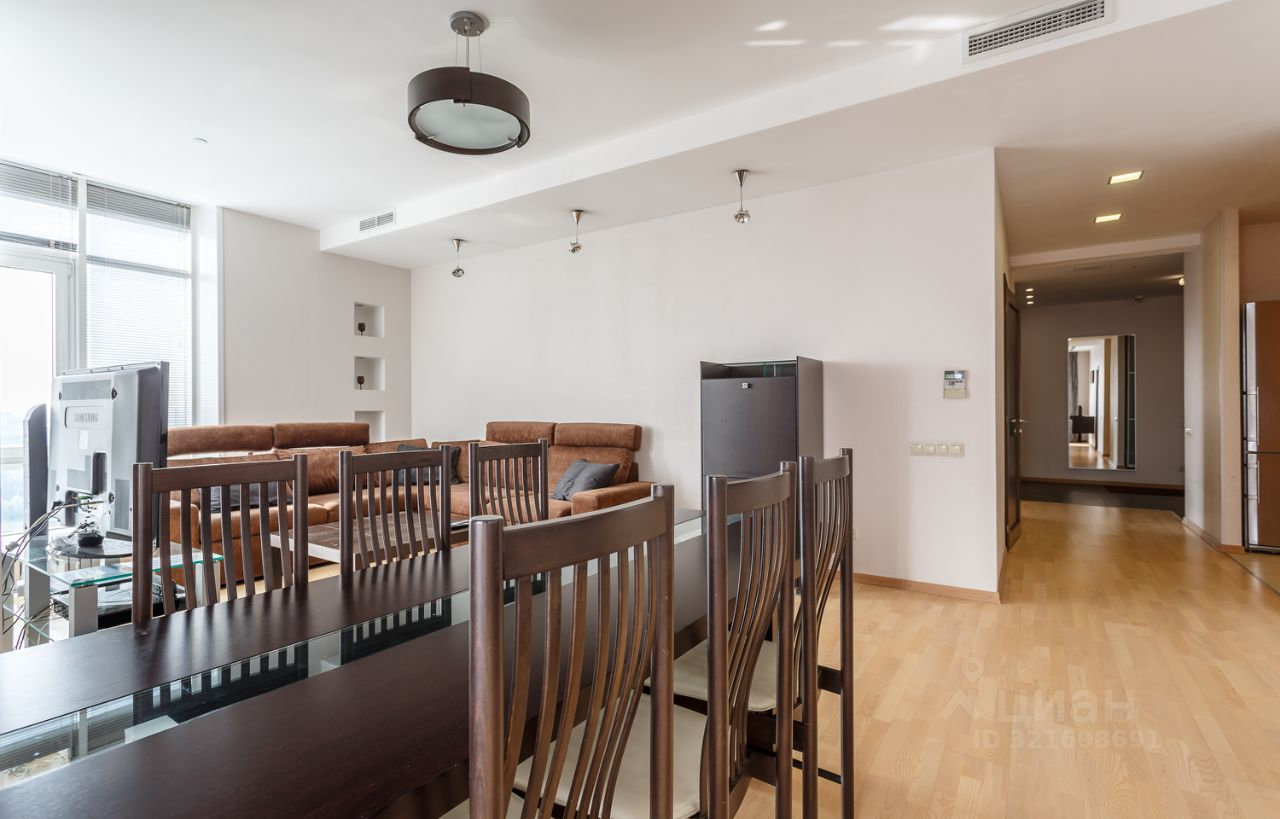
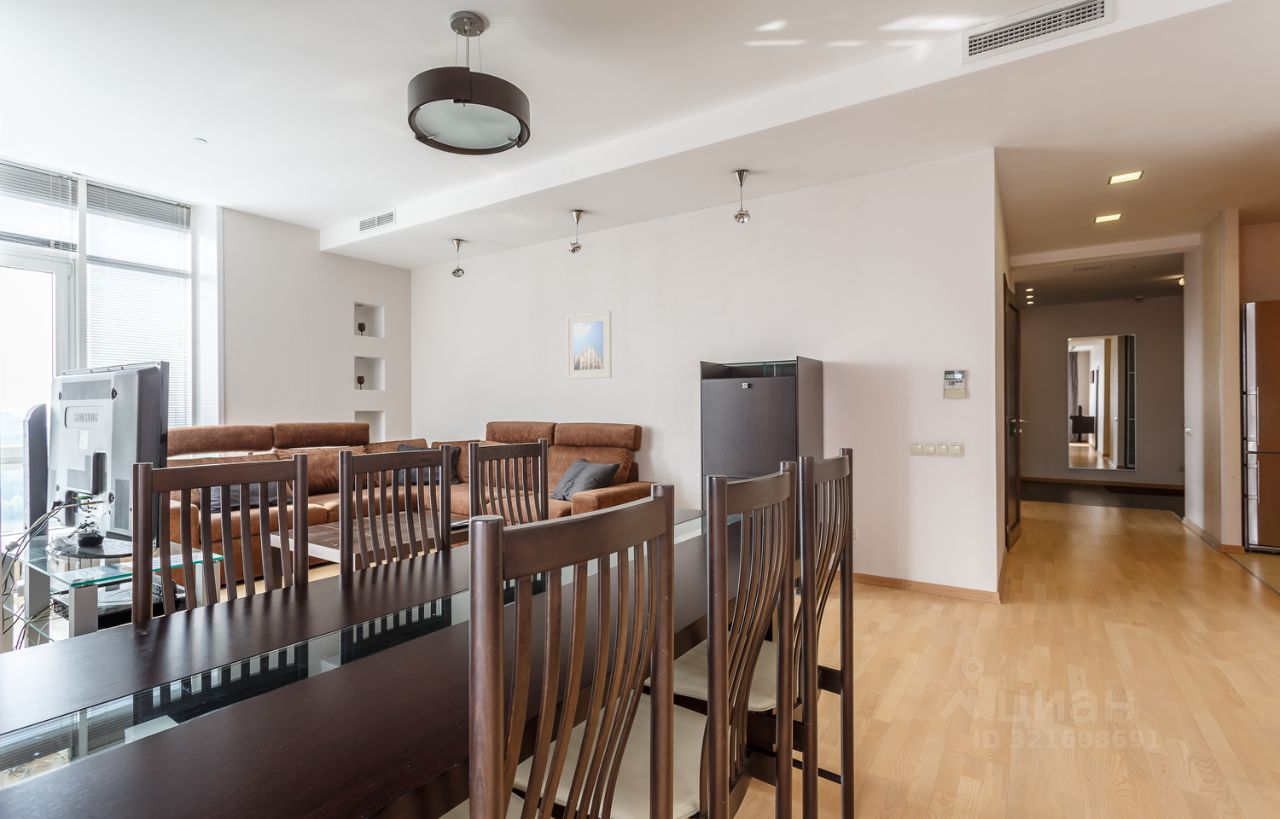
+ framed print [566,310,613,381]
